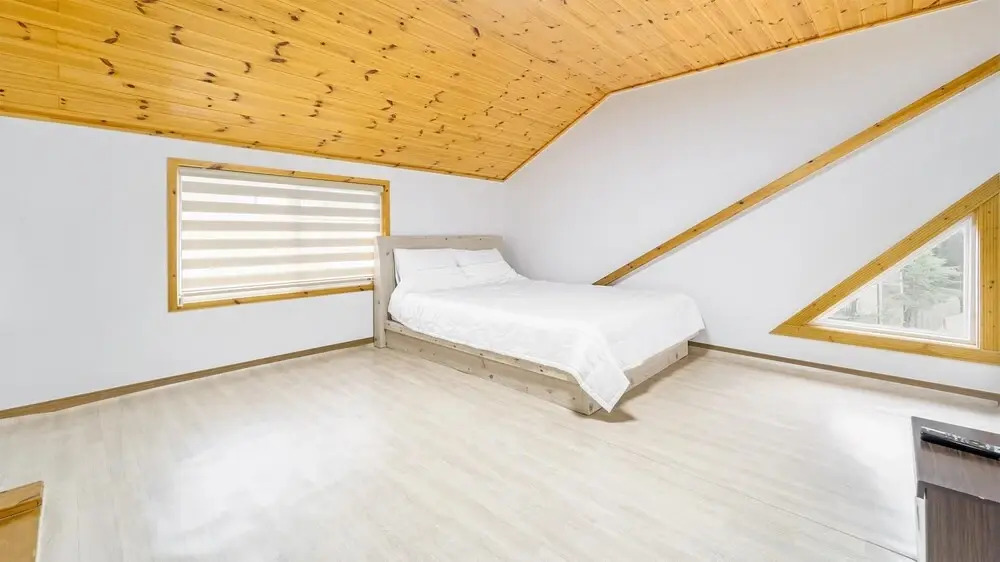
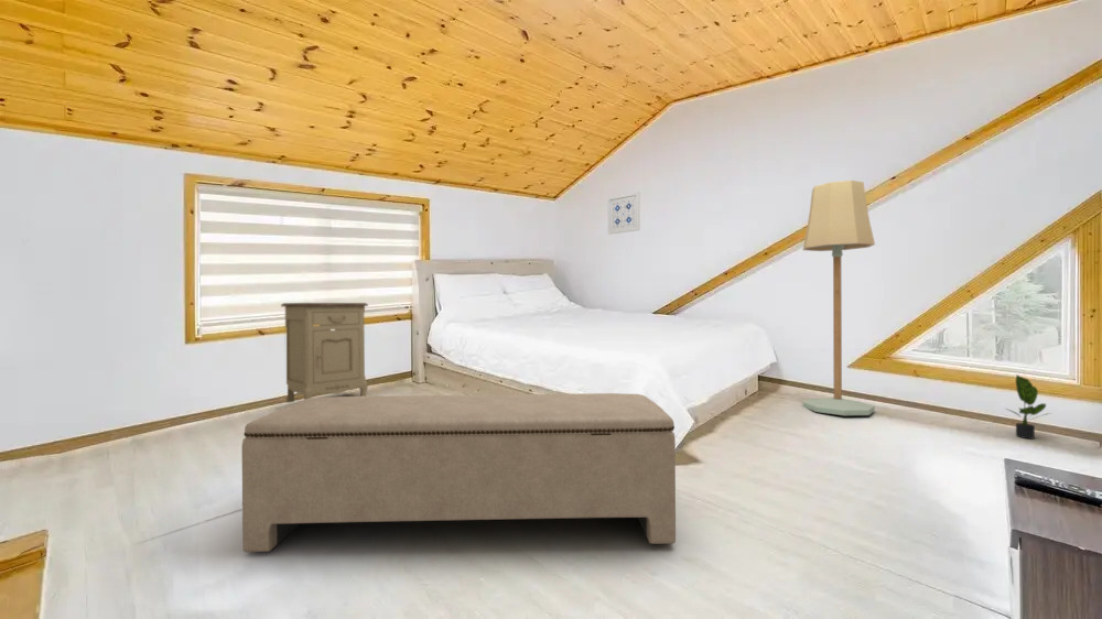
+ floor lamp [801,180,876,416]
+ bench [241,392,677,553]
+ potted plant [1003,373,1051,439]
+ nightstand [280,302,369,404]
+ wall art [606,192,641,236]
